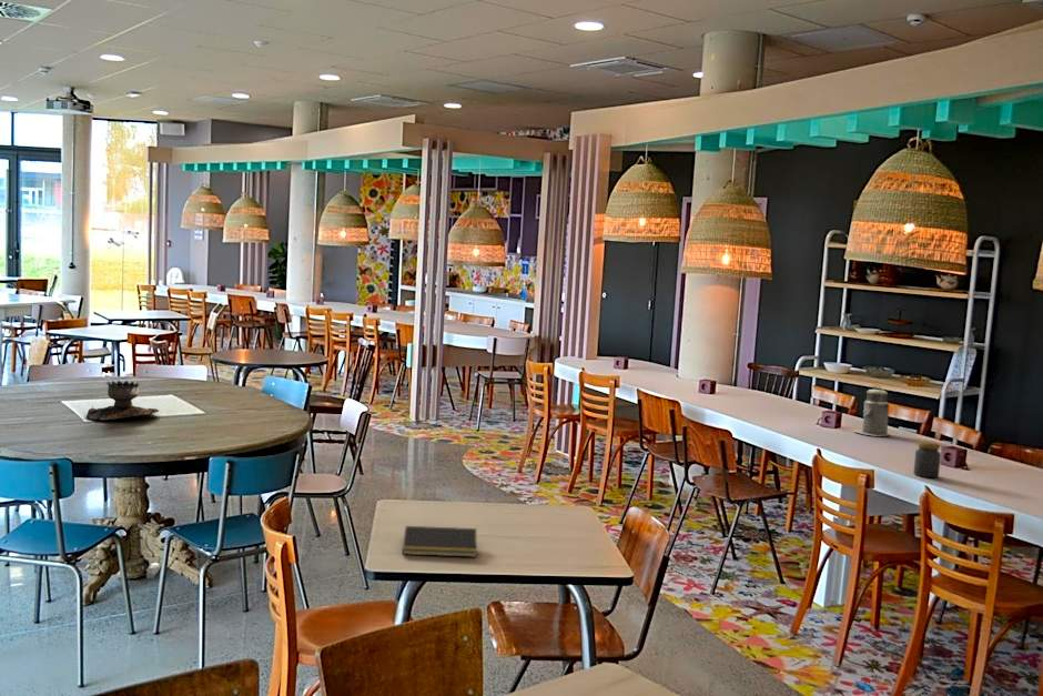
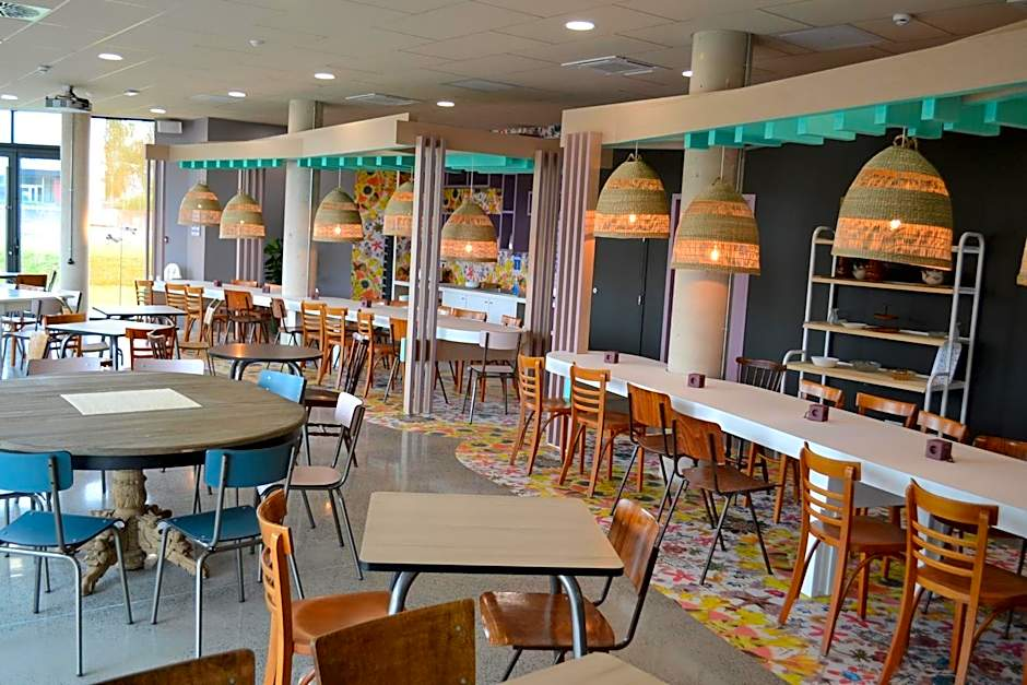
- canister [852,384,891,437]
- notepad [402,525,478,558]
- brazier [85,380,160,421]
- jar [912,440,942,478]
